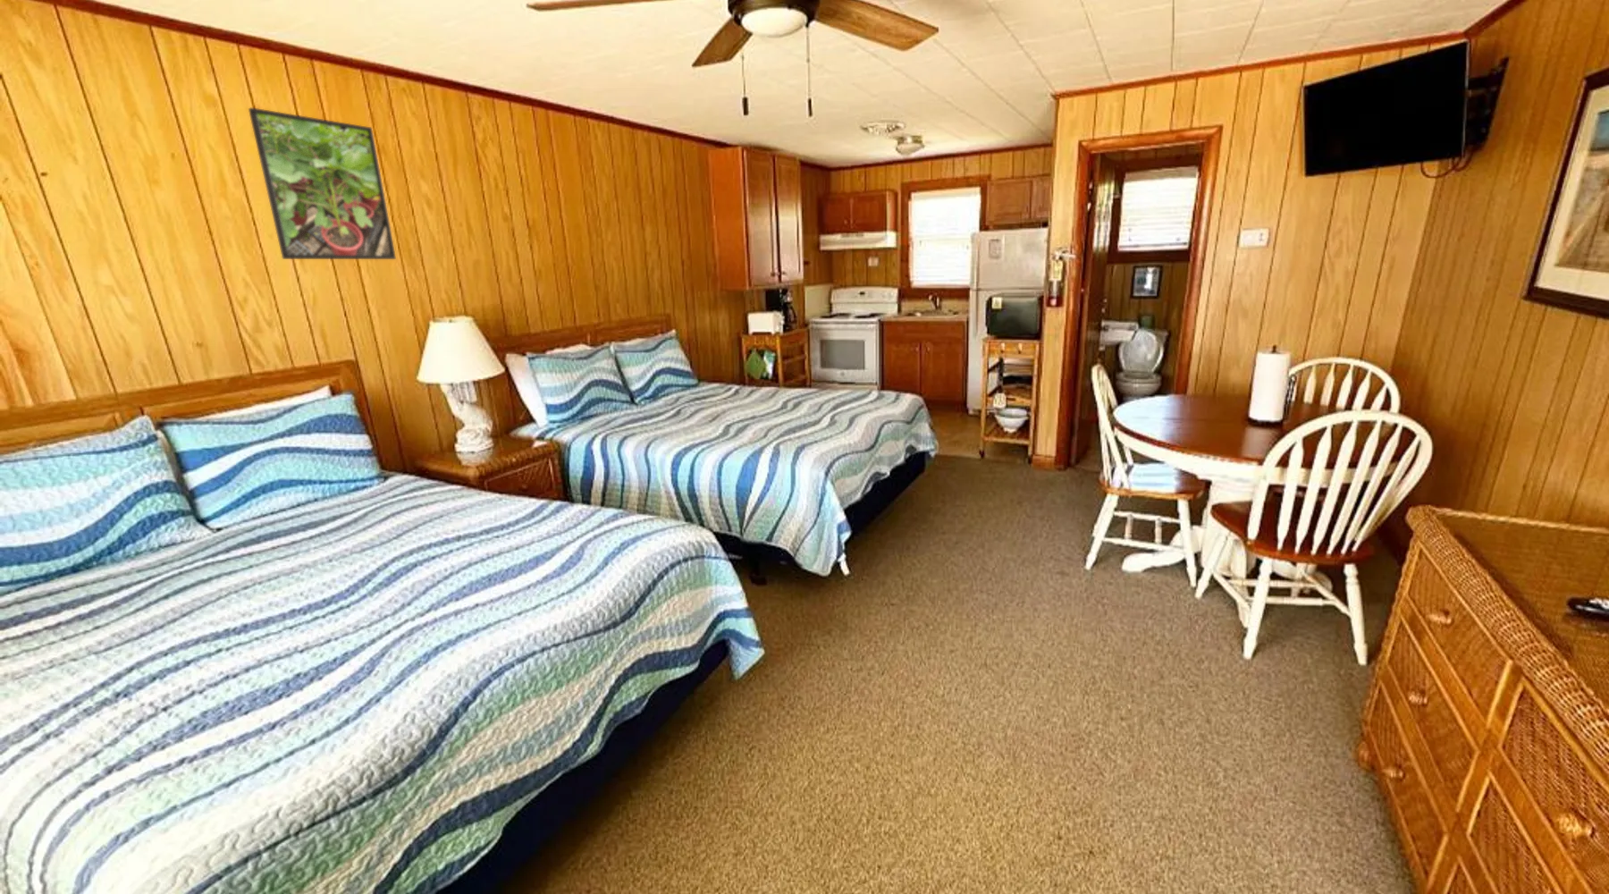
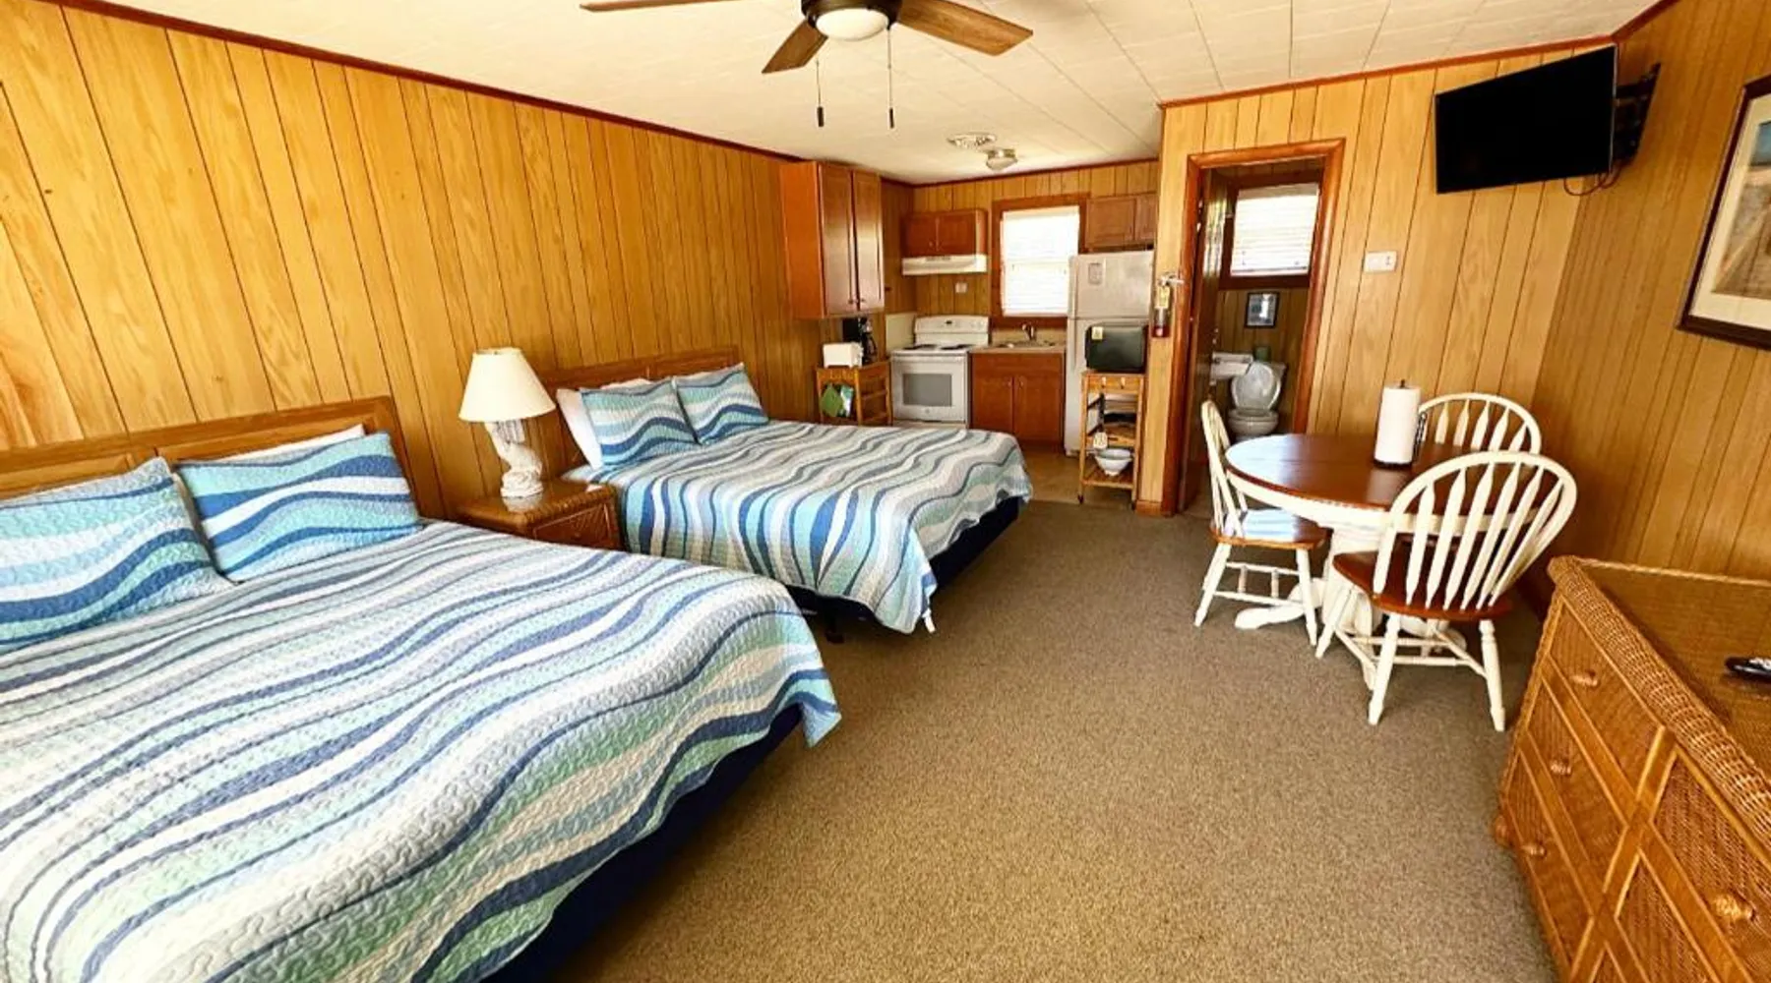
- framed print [248,107,397,260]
